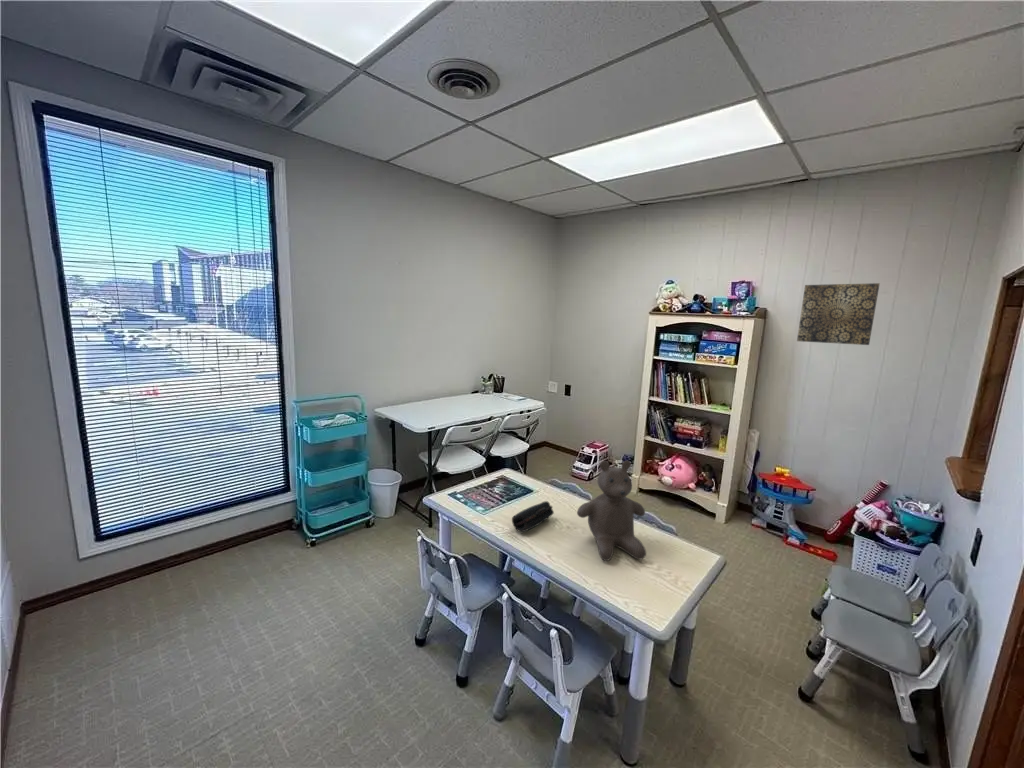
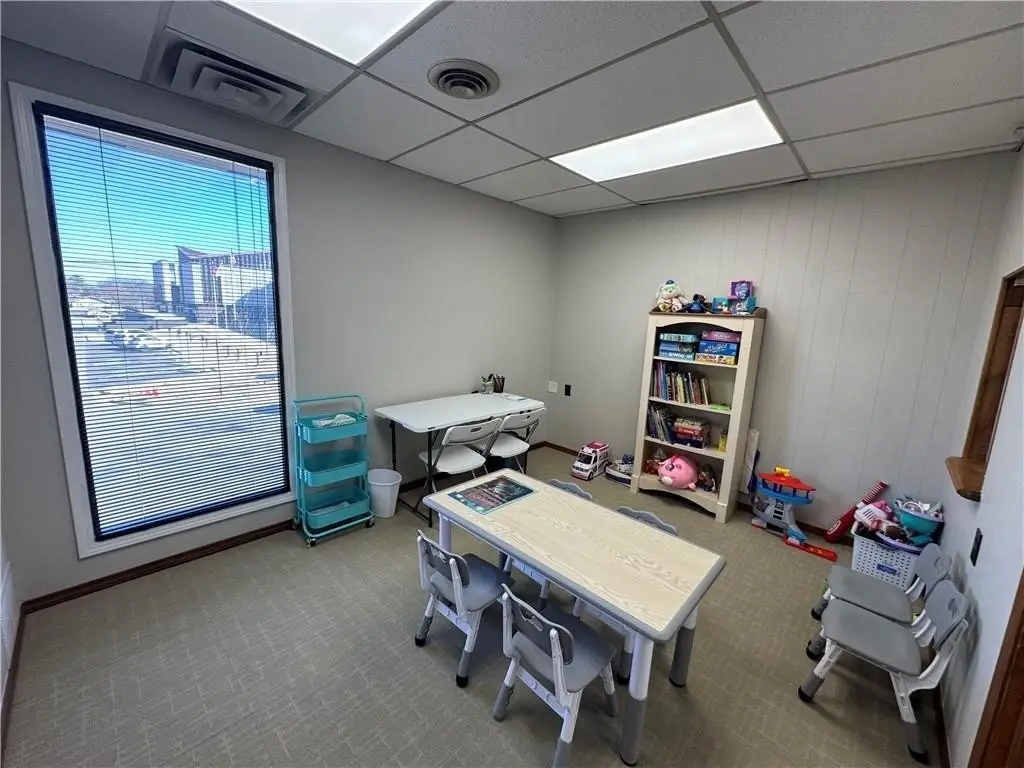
- teddy bear [576,460,647,562]
- pencil case [511,500,555,533]
- wall art [796,282,881,346]
